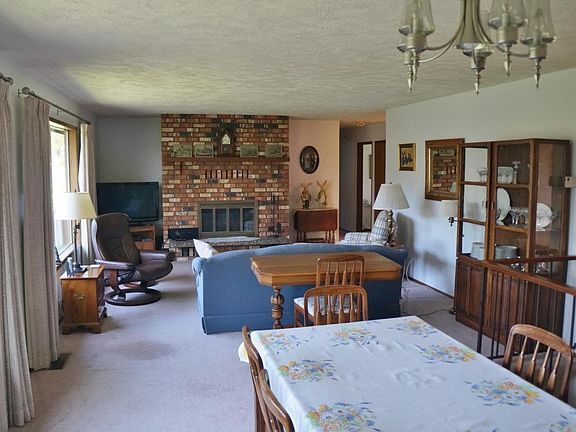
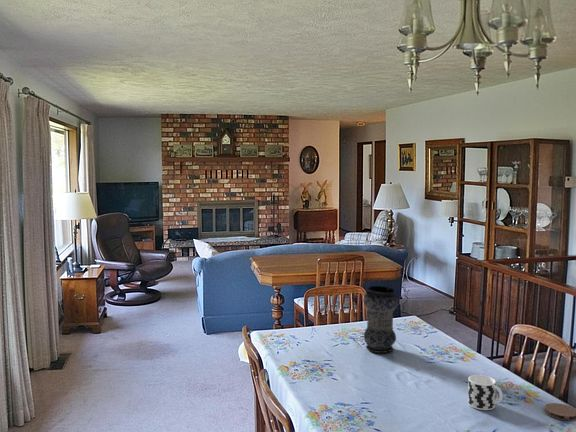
+ vase [363,285,399,354]
+ coaster [544,402,576,422]
+ cup [467,374,504,411]
